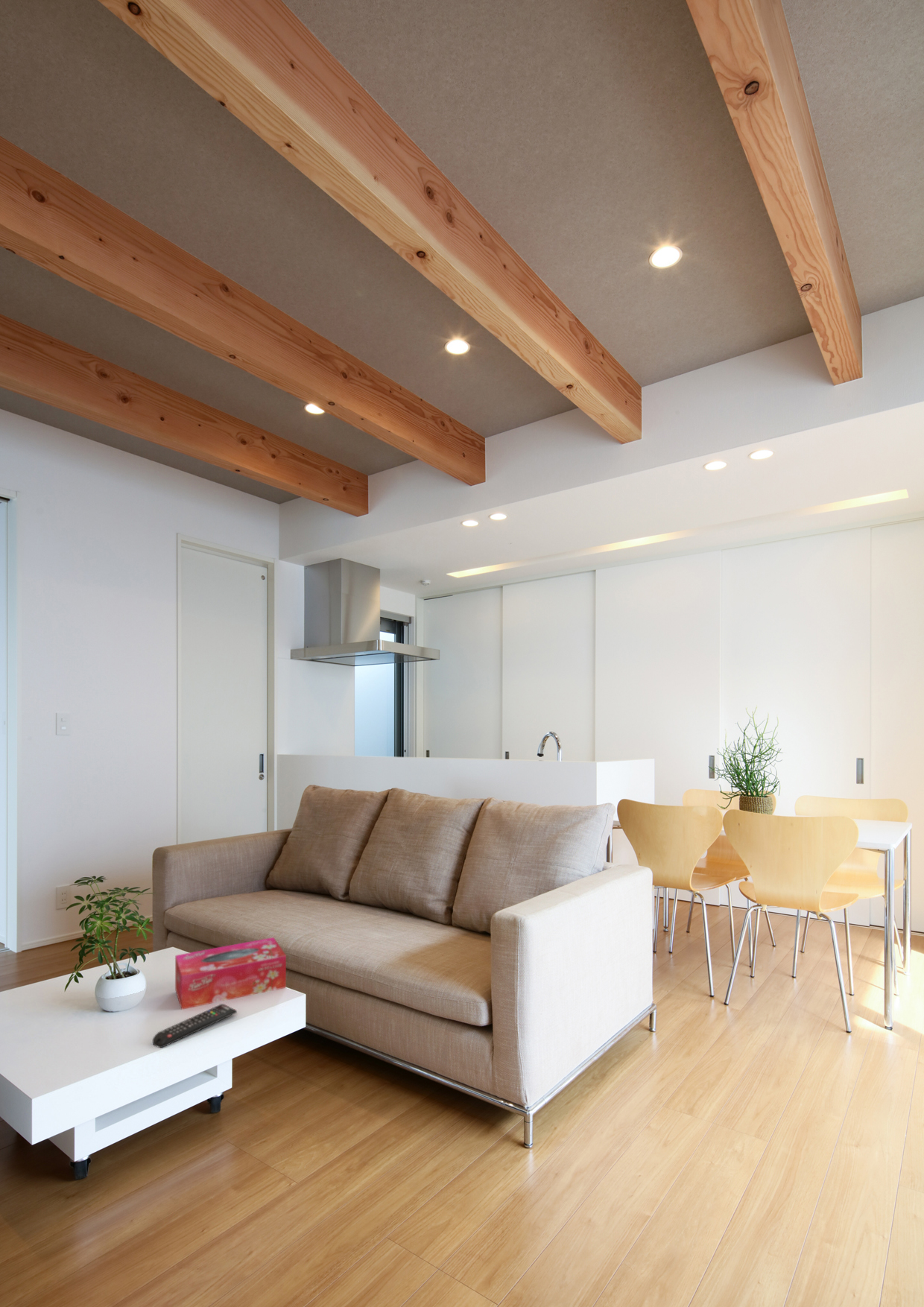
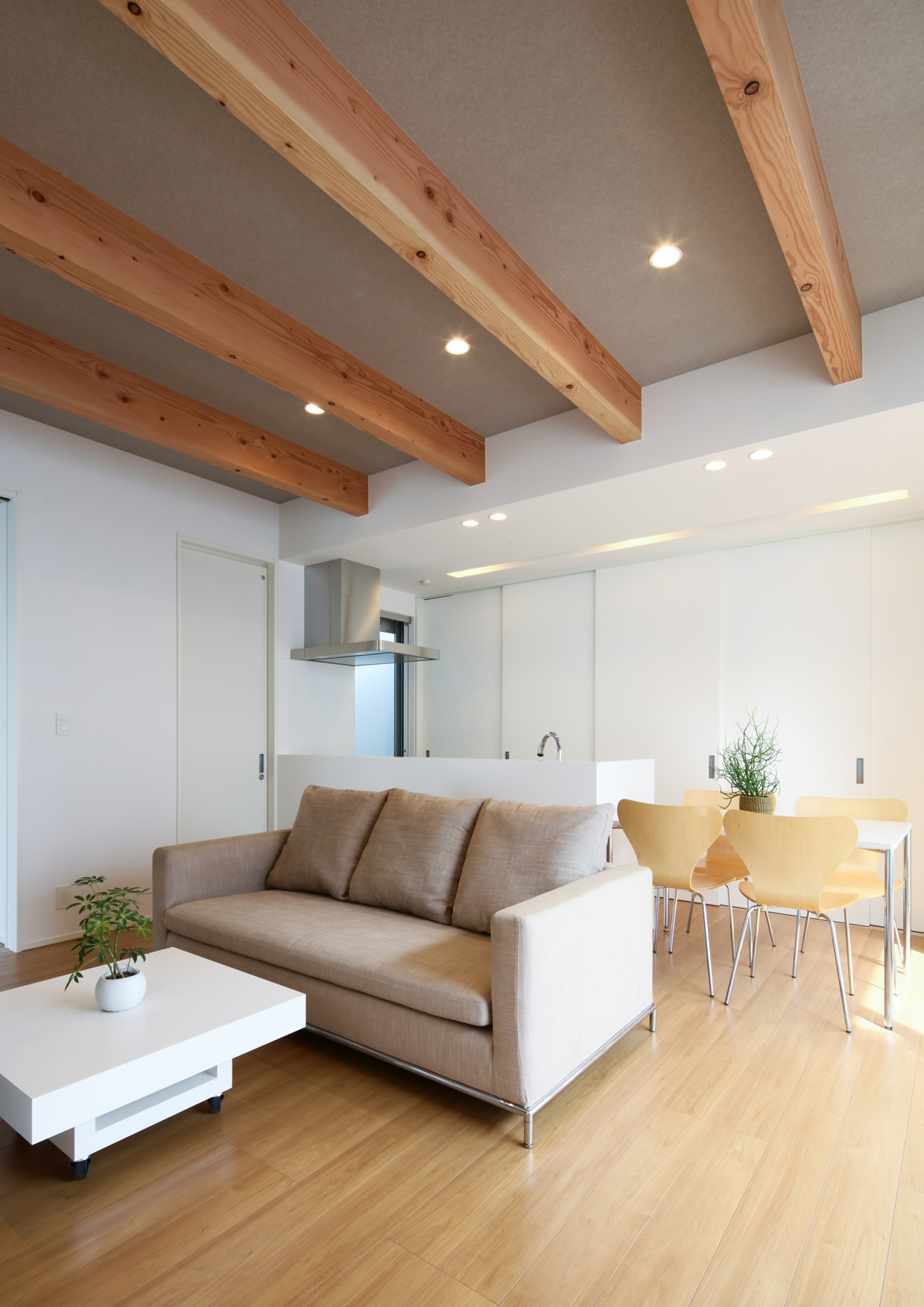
- remote control [152,1003,238,1048]
- tissue box [174,937,287,1010]
